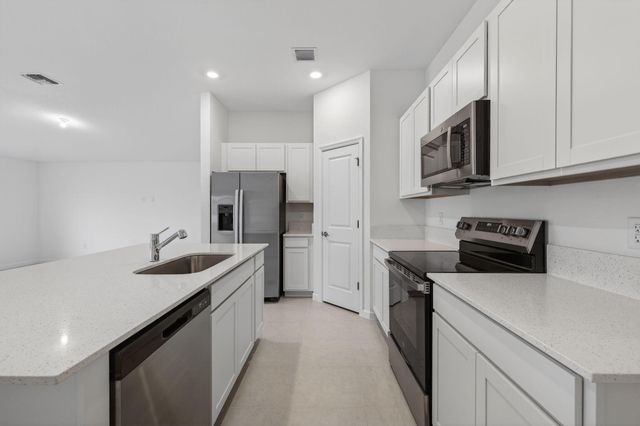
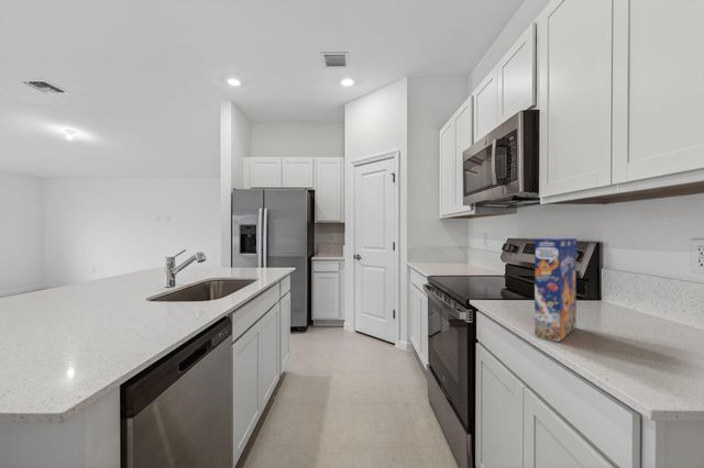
+ cereal box [534,237,578,343]
